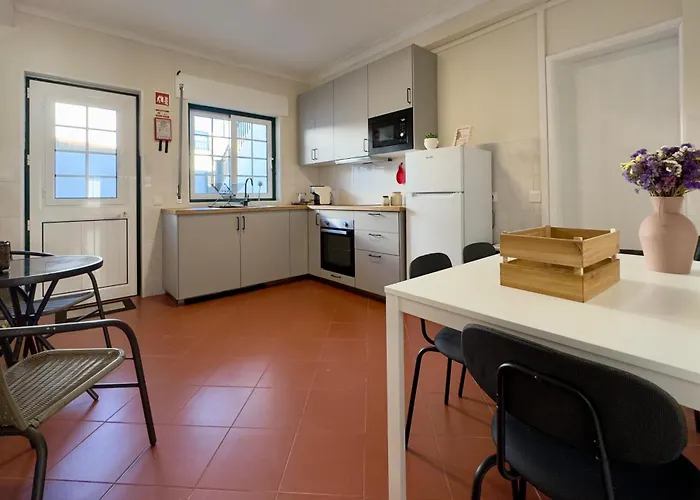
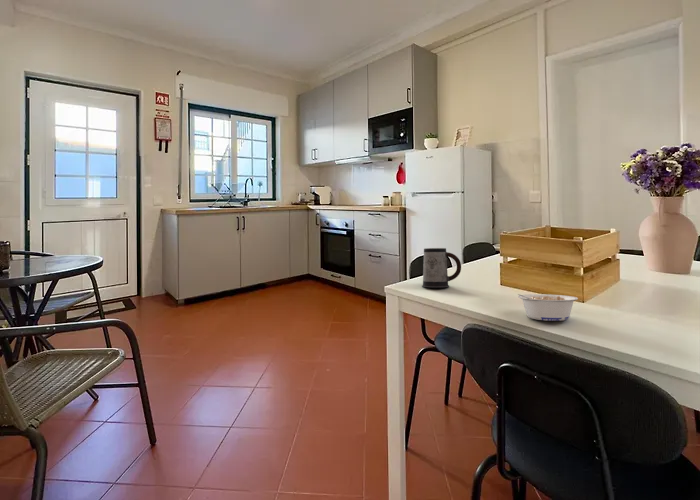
+ legume [517,293,579,322]
+ mug [421,247,462,288]
